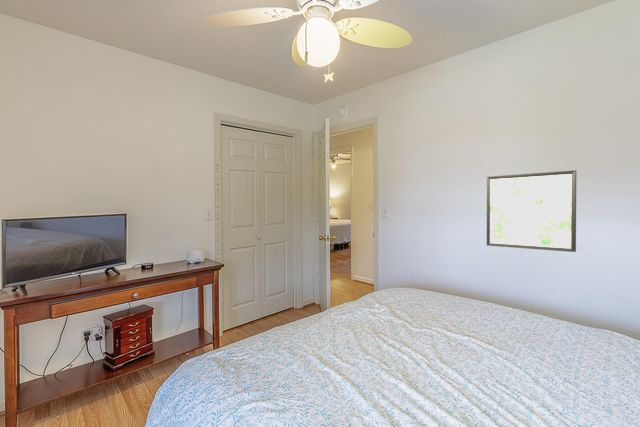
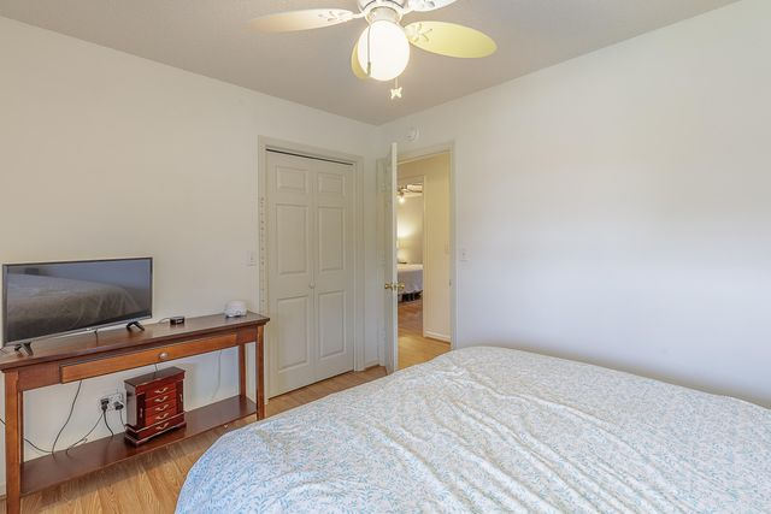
- wall art [486,169,577,253]
